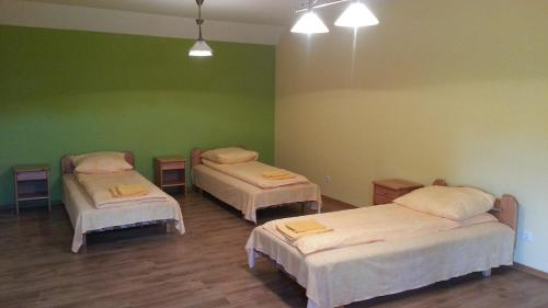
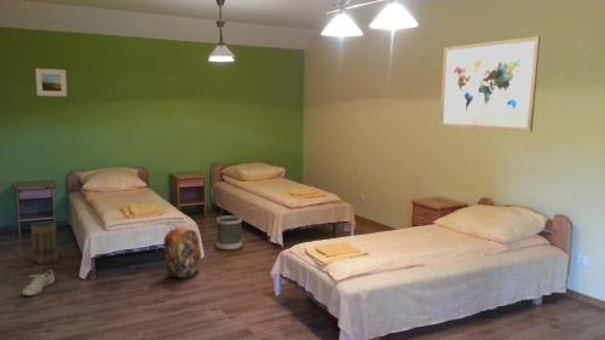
+ wall art [438,35,541,133]
+ basket [30,221,59,265]
+ shoe [22,269,56,298]
+ backpack [162,223,202,280]
+ wastebasket [215,214,243,252]
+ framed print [35,68,68,97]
